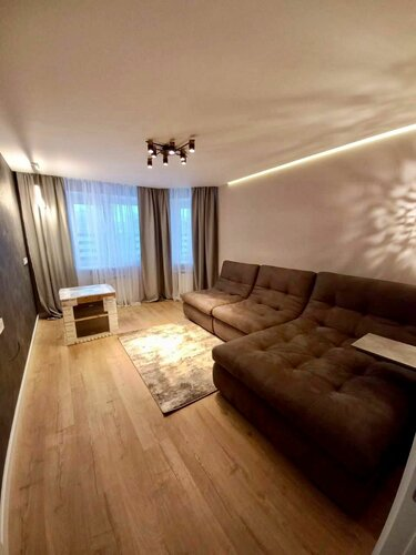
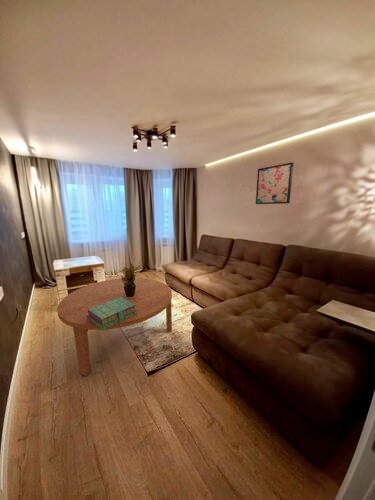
+ potted plant [117,263,141,297]
+ wall art [255,161,295,205]
+ stack of books [87,297,138,331]
+ coffee table [56,277,173,377]
